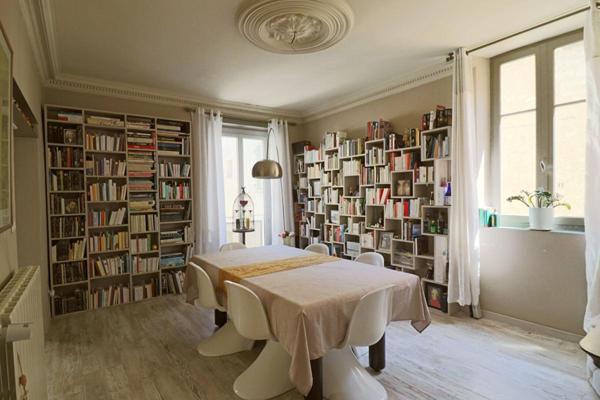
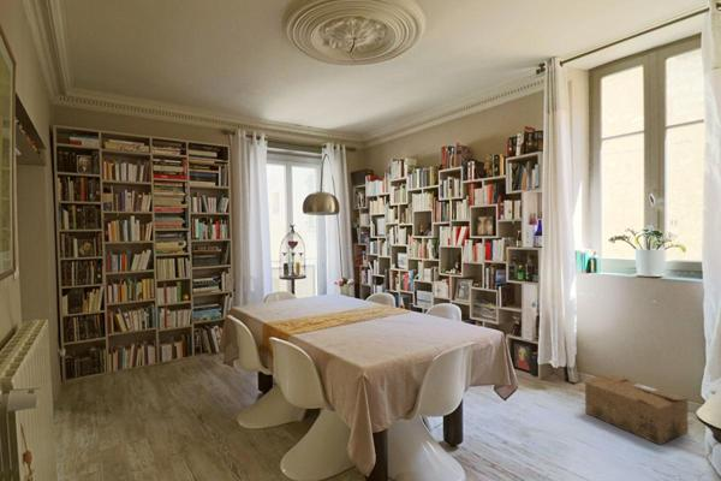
+ cardboard box [584,374,690,446]
